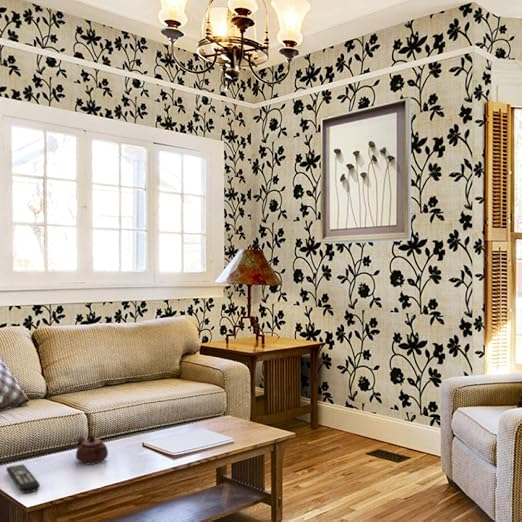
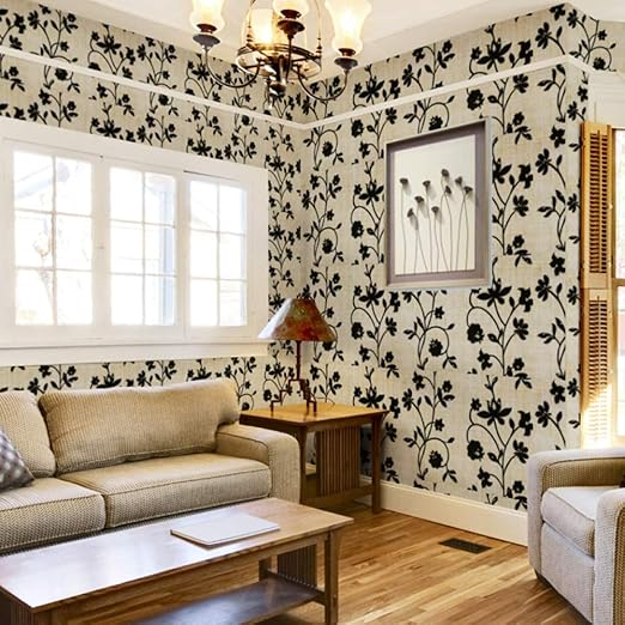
- teapot [75,434,109,466]
- remote control [5,463,41,494]
